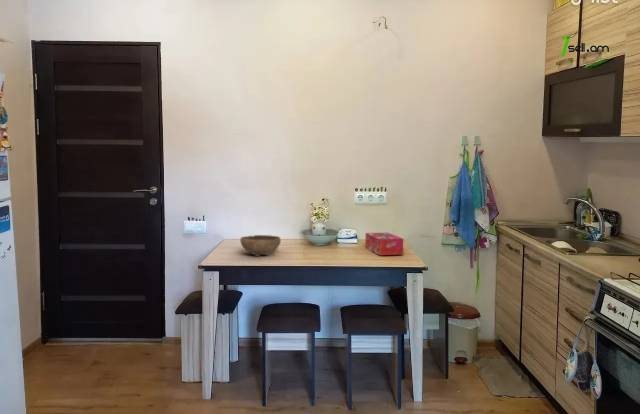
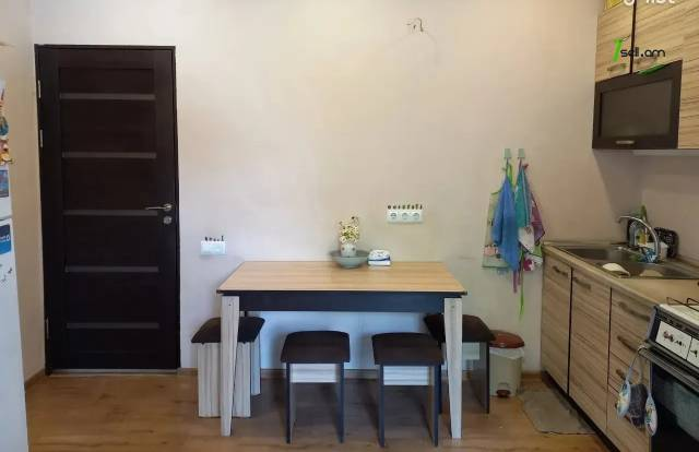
- tissue box [364,232,404,256]
- bowl [239,234,282,256]
